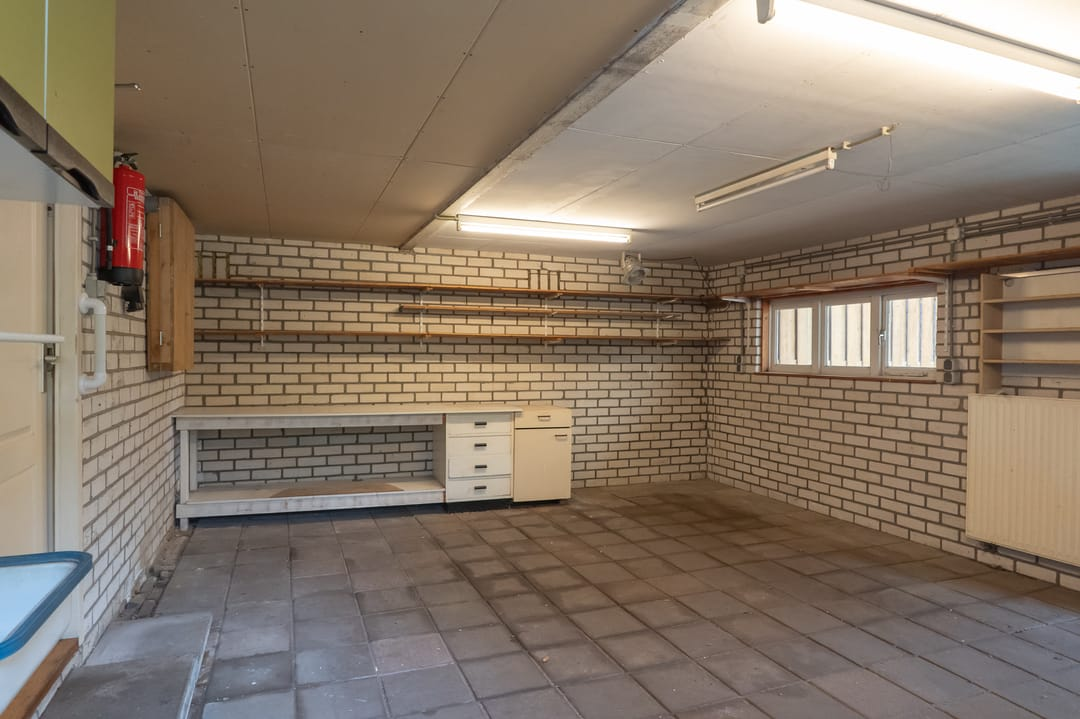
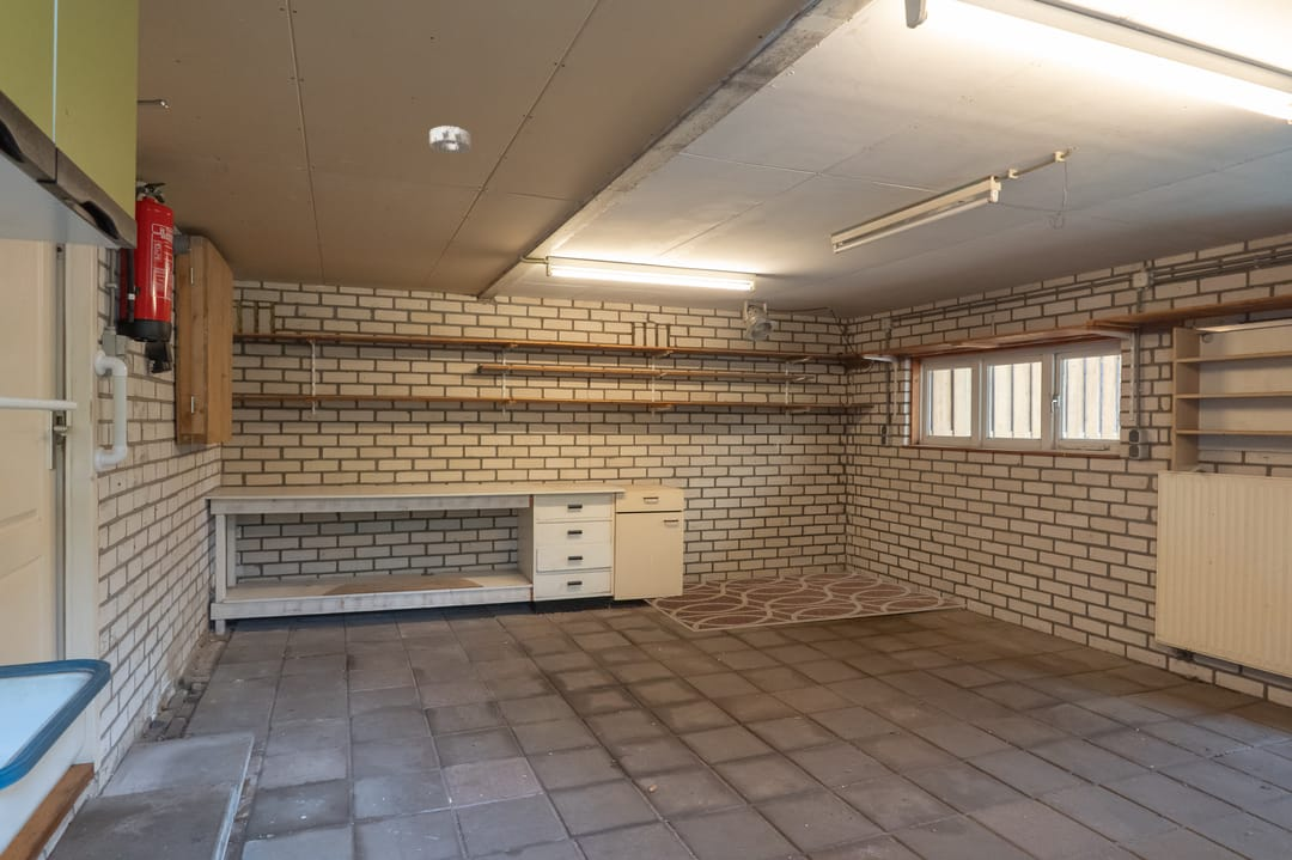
+ rug [644,569,969,633]
+ smoke detector [428,124,471,154]
